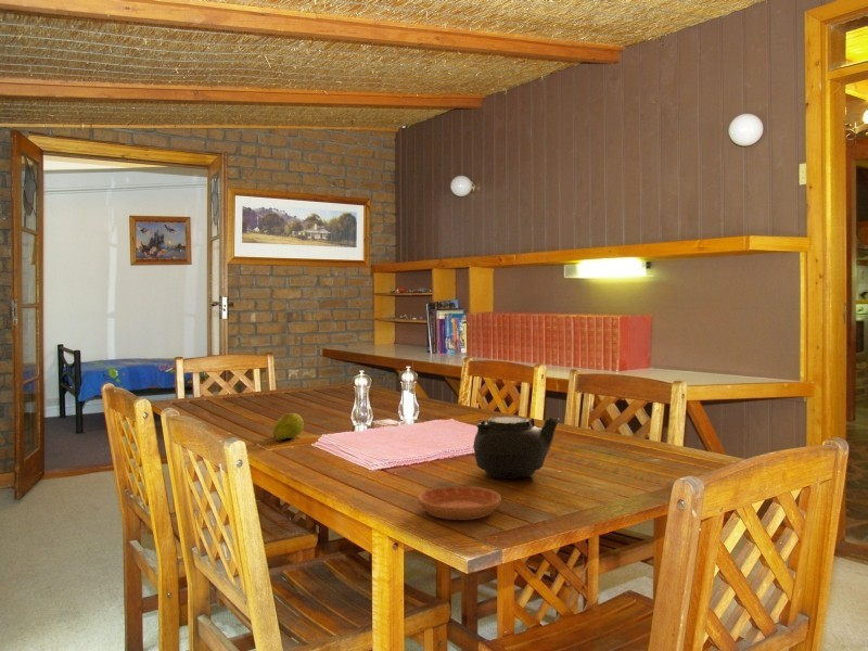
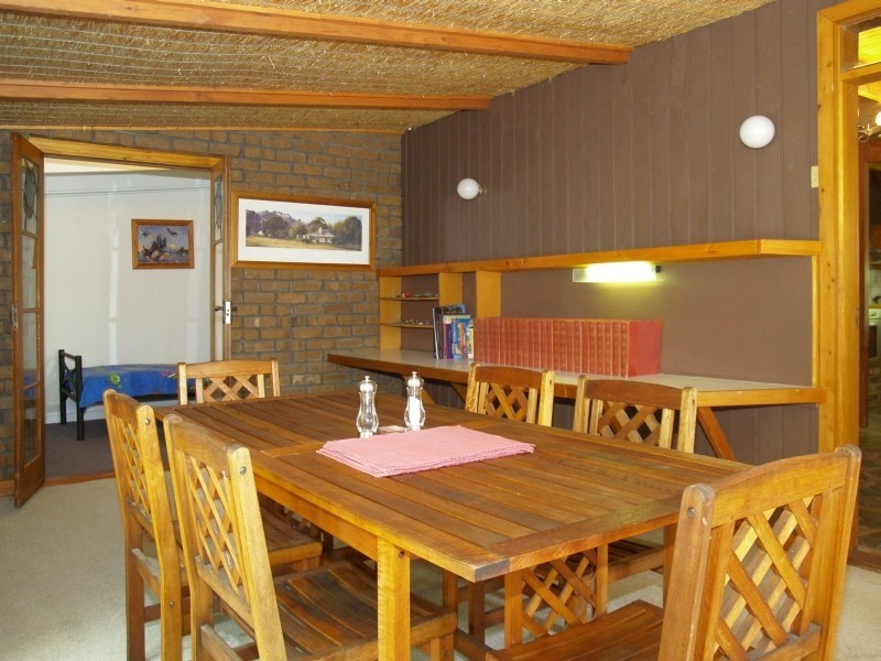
- fruit [261,412,305,442]
- saucer [417,485,502,521]
- teapot [472,416,561,480]
